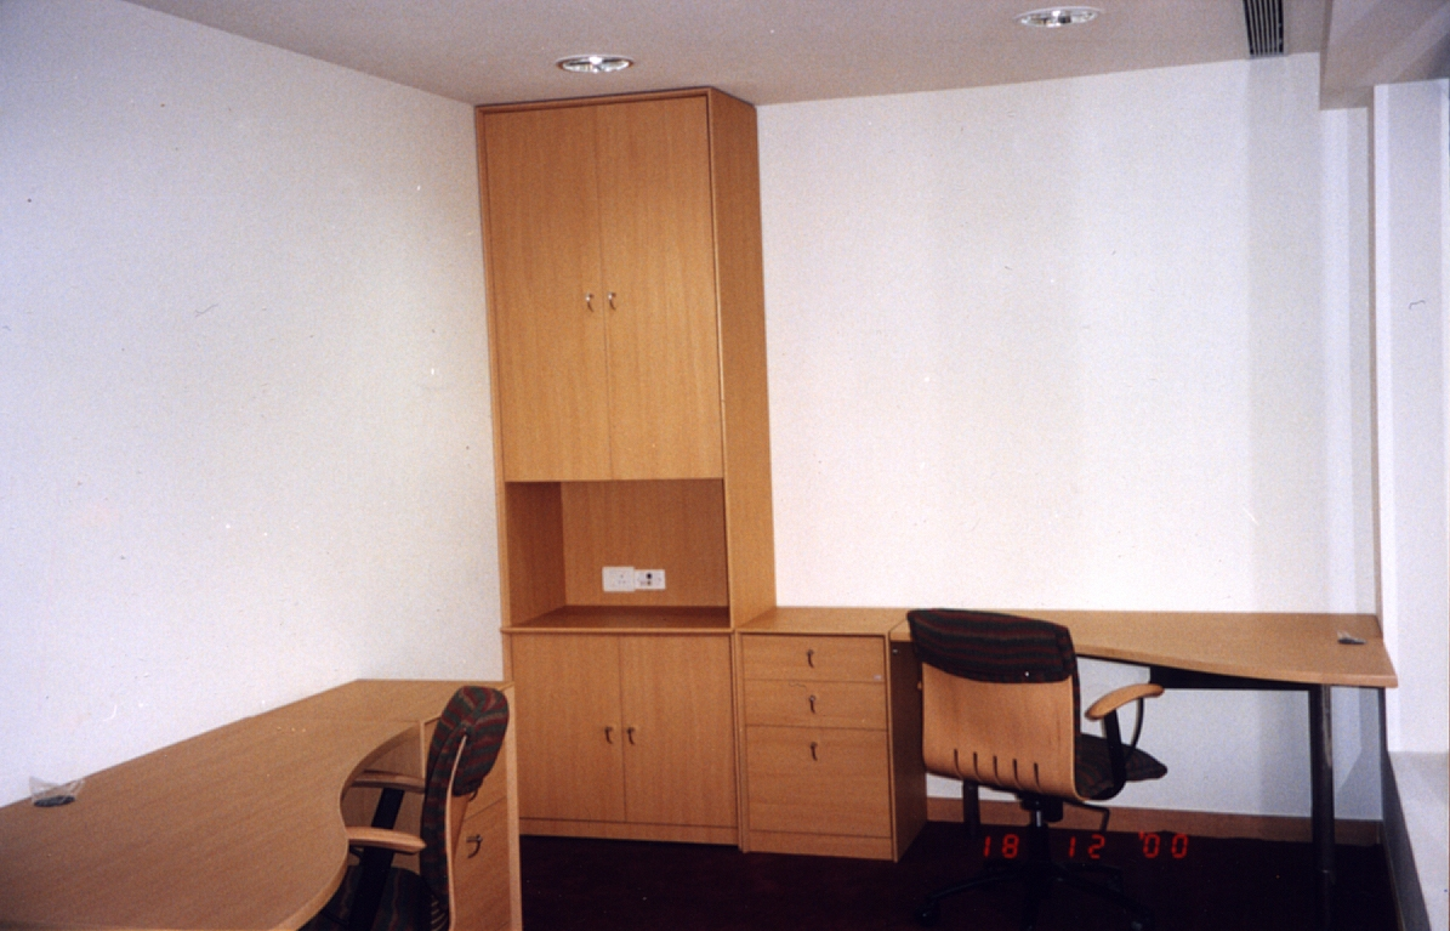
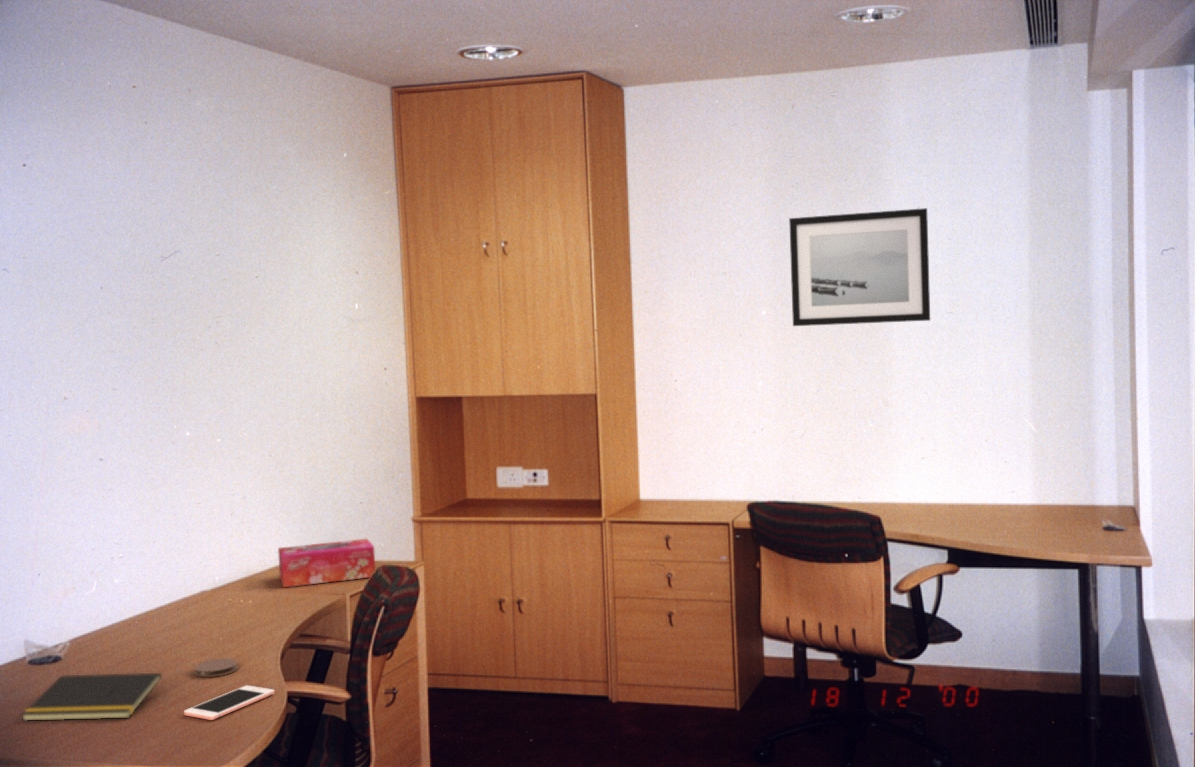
+ coaster [193,657,239,678]
+ notepad [20,672,163,722]
+ wall art [788,207,931,327]
+ cell phone [183,685,276,721]
+ tissue box [277,538,376,588]
